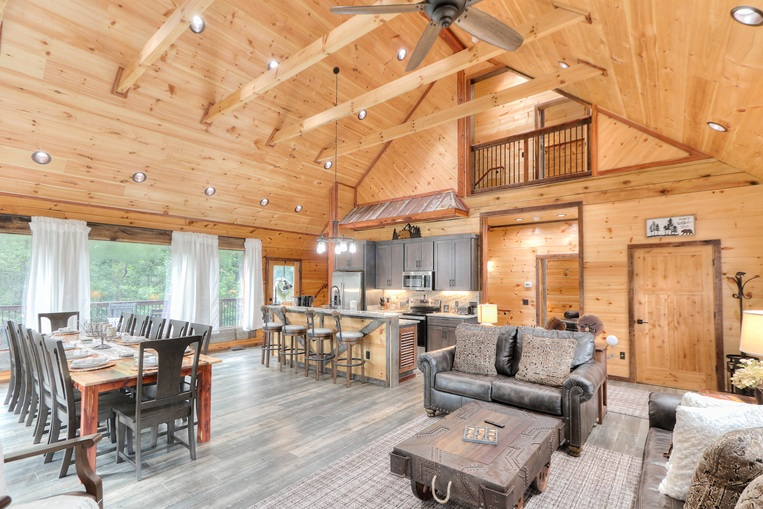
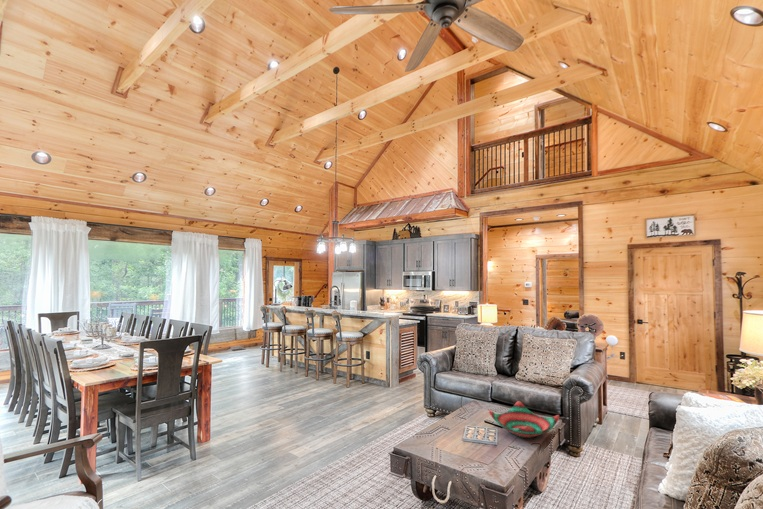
+ decorative bowl [488,400,560,439]
